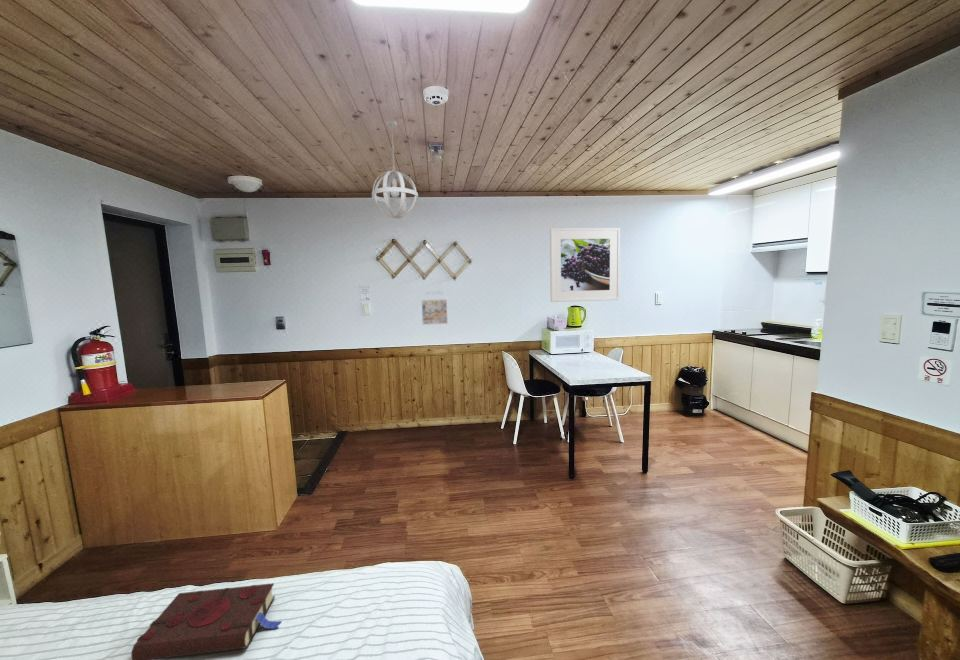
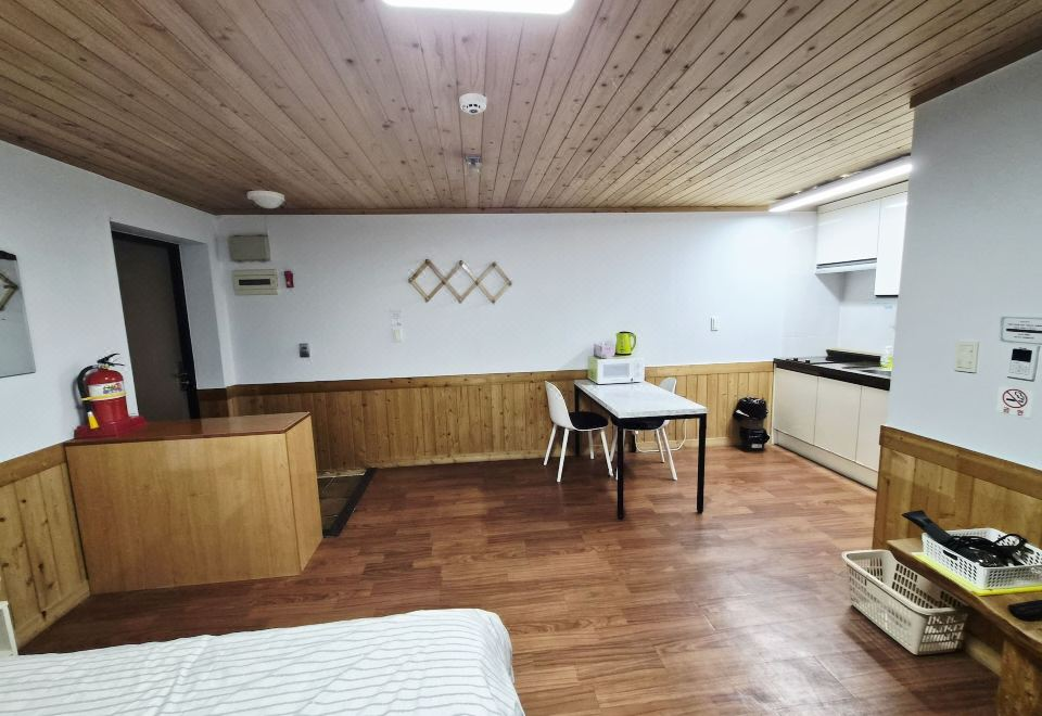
- book [130,582,282,660]
- calendar [421,289,449,326]
- pendant light [371,120,419,220]
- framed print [549,227,621,303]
